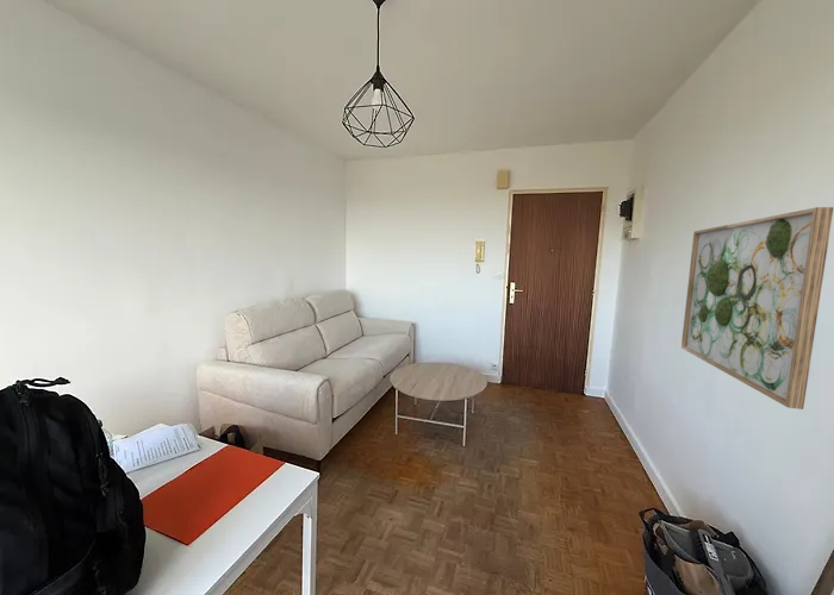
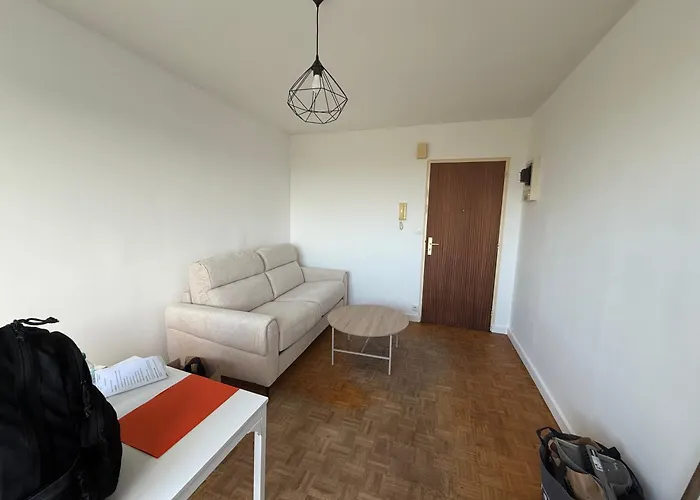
- wall art [680,206,834,411]
